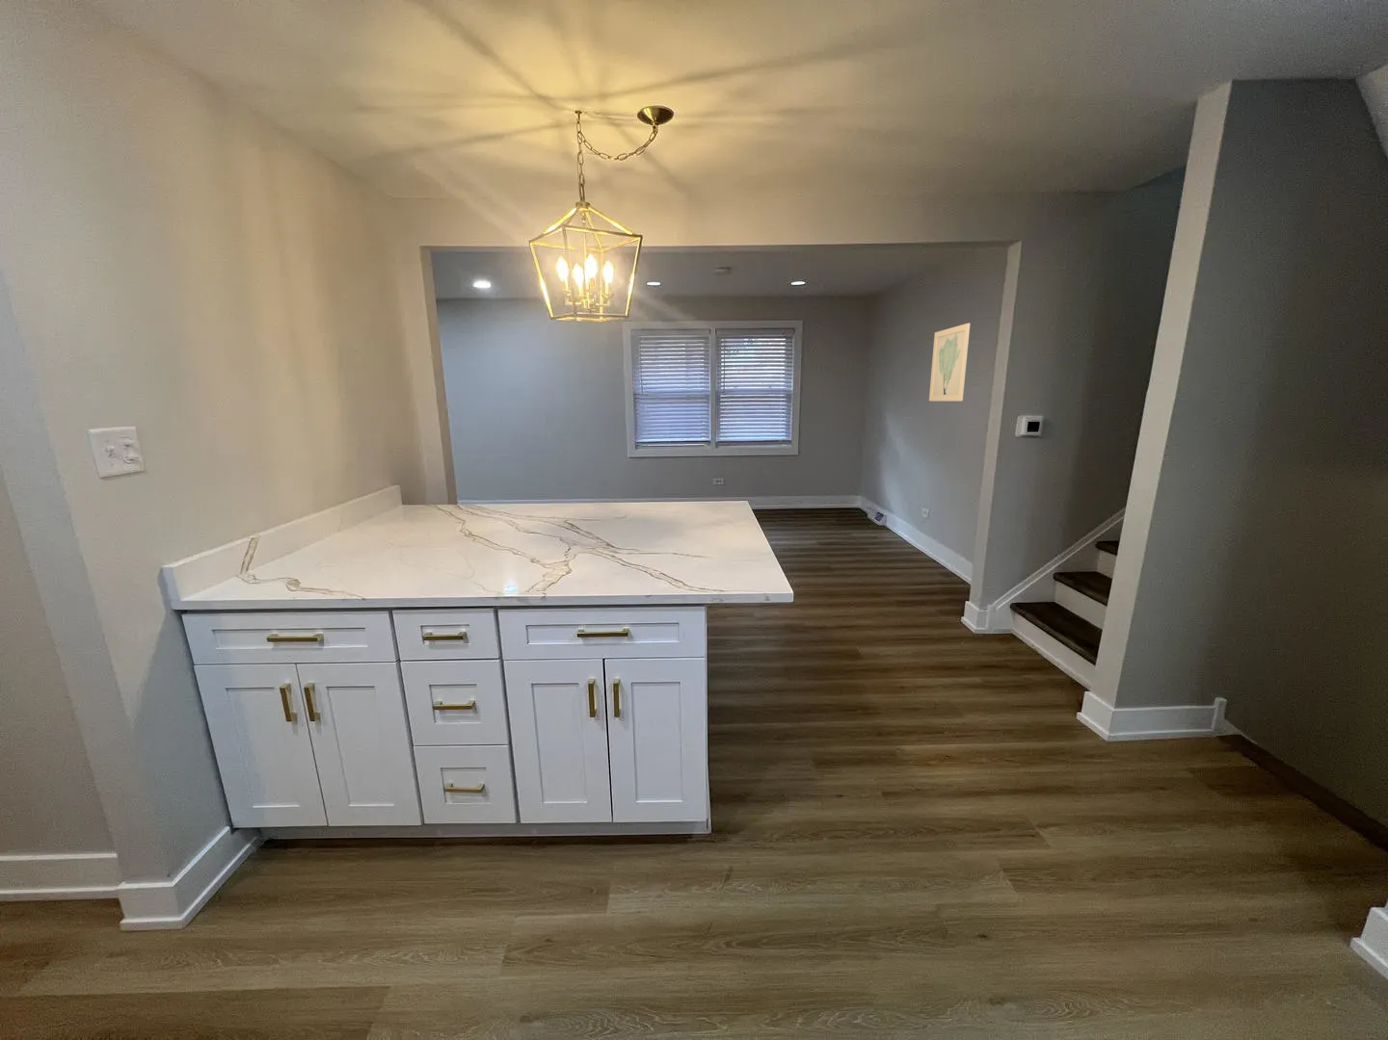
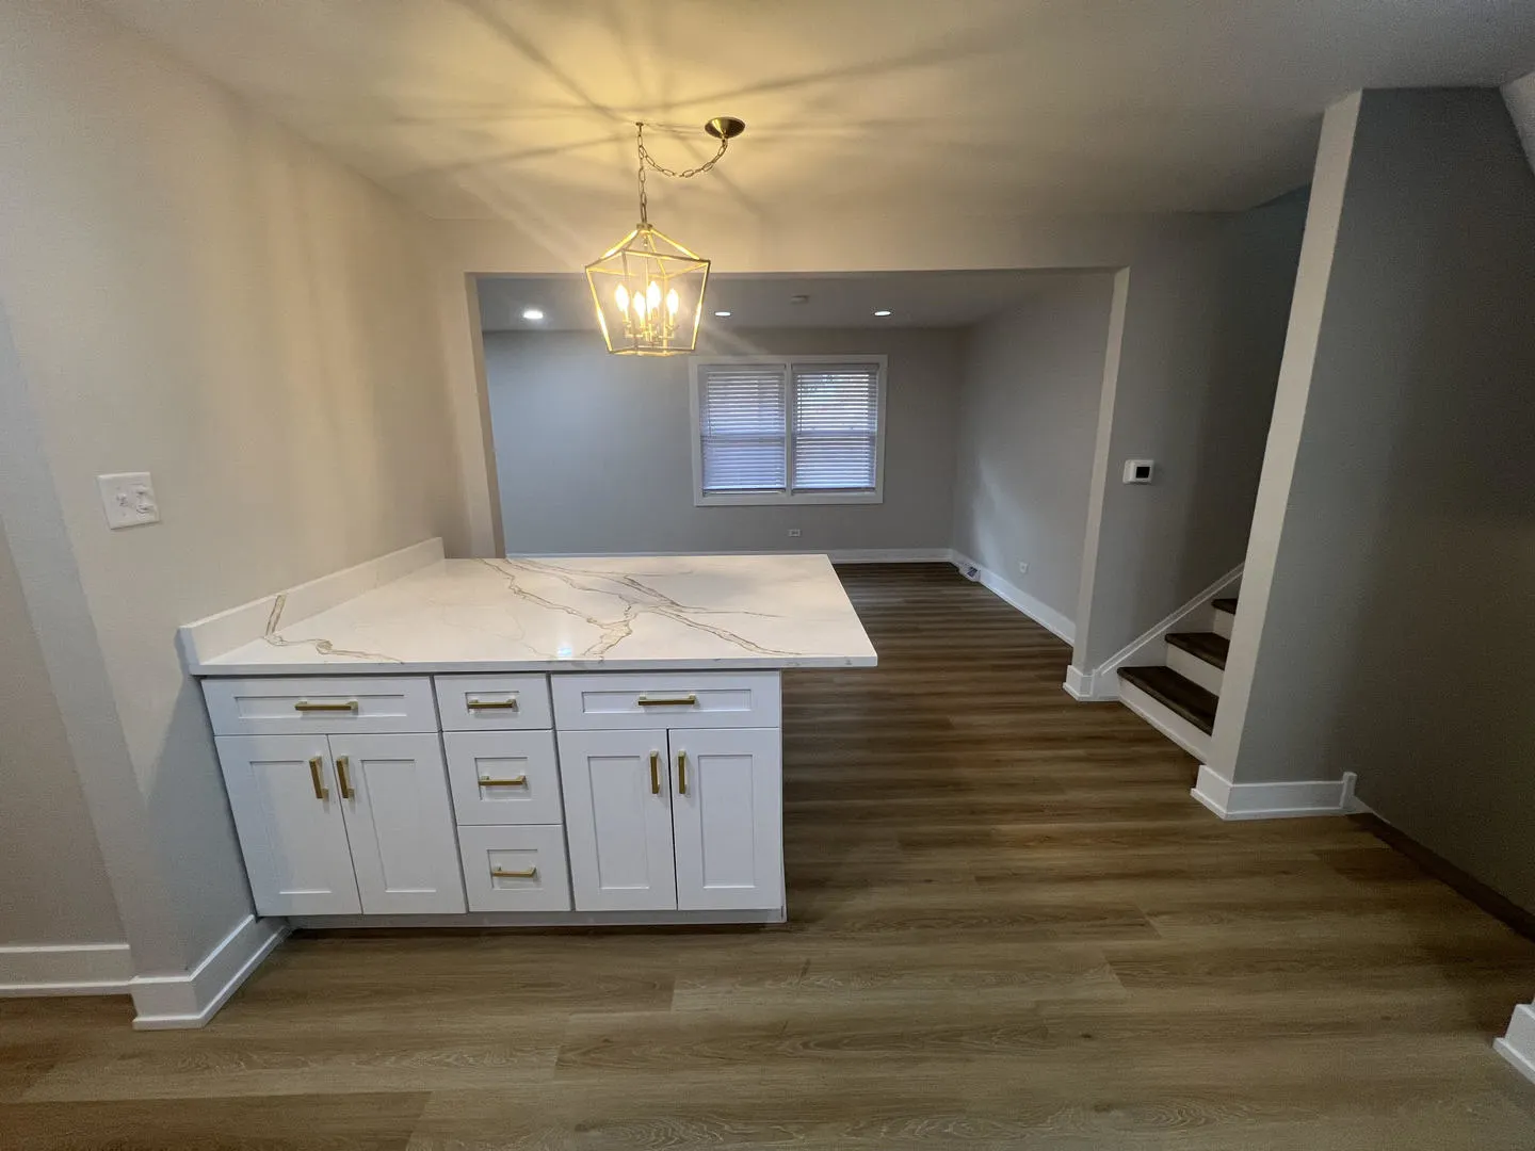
- wall art [928,322,971,402]
